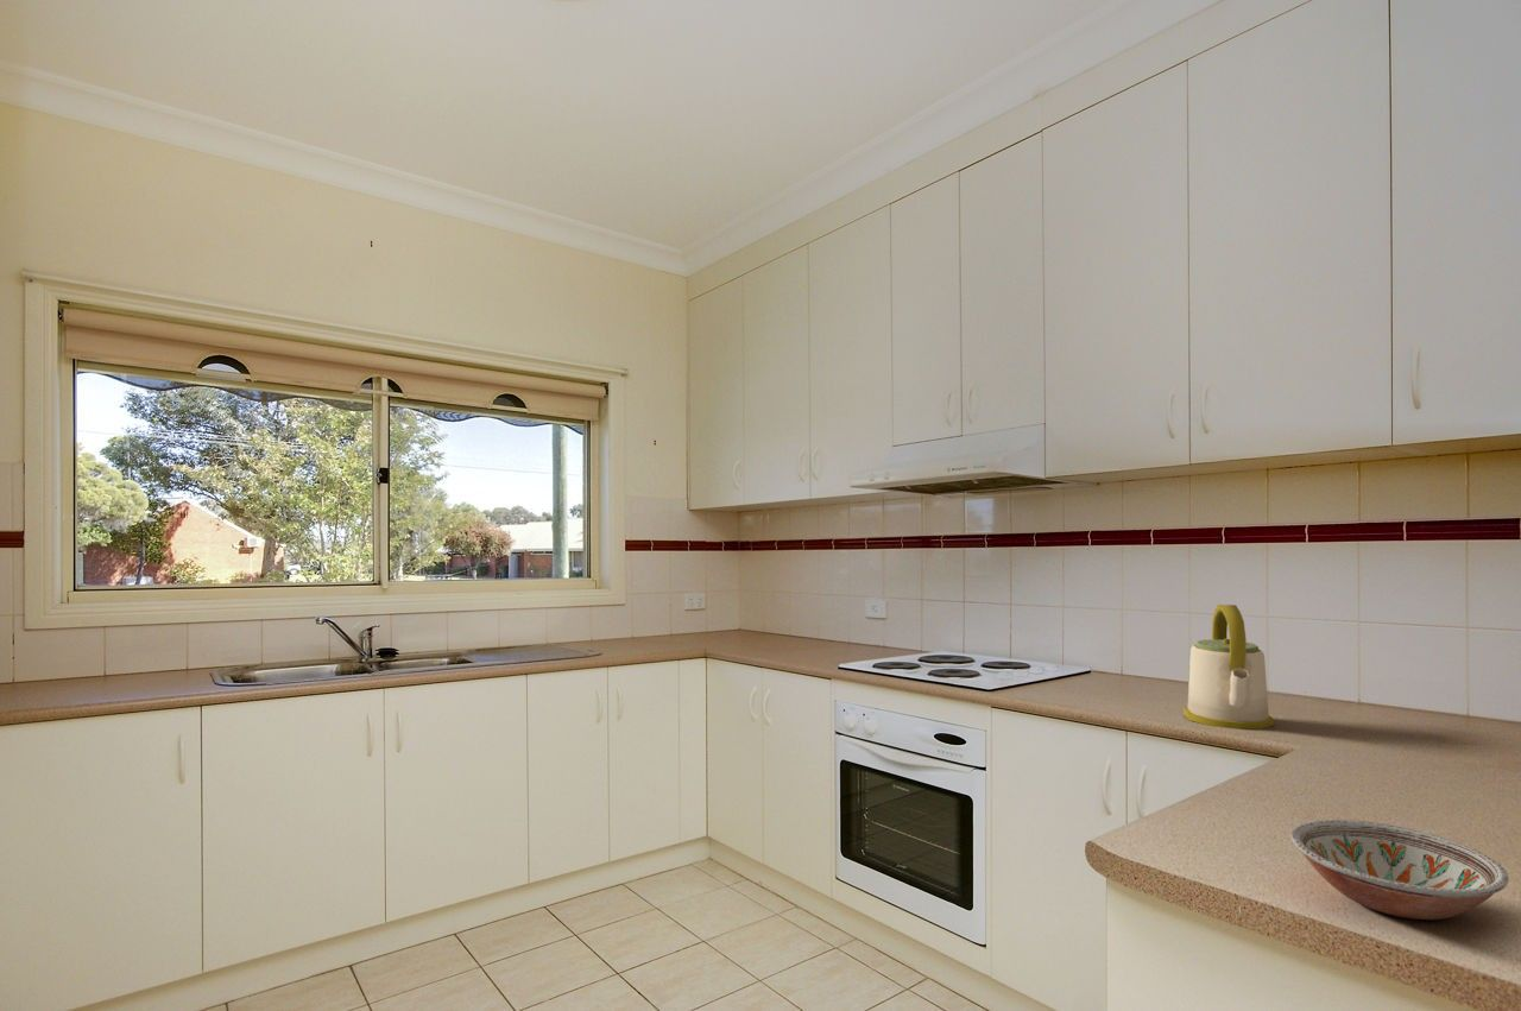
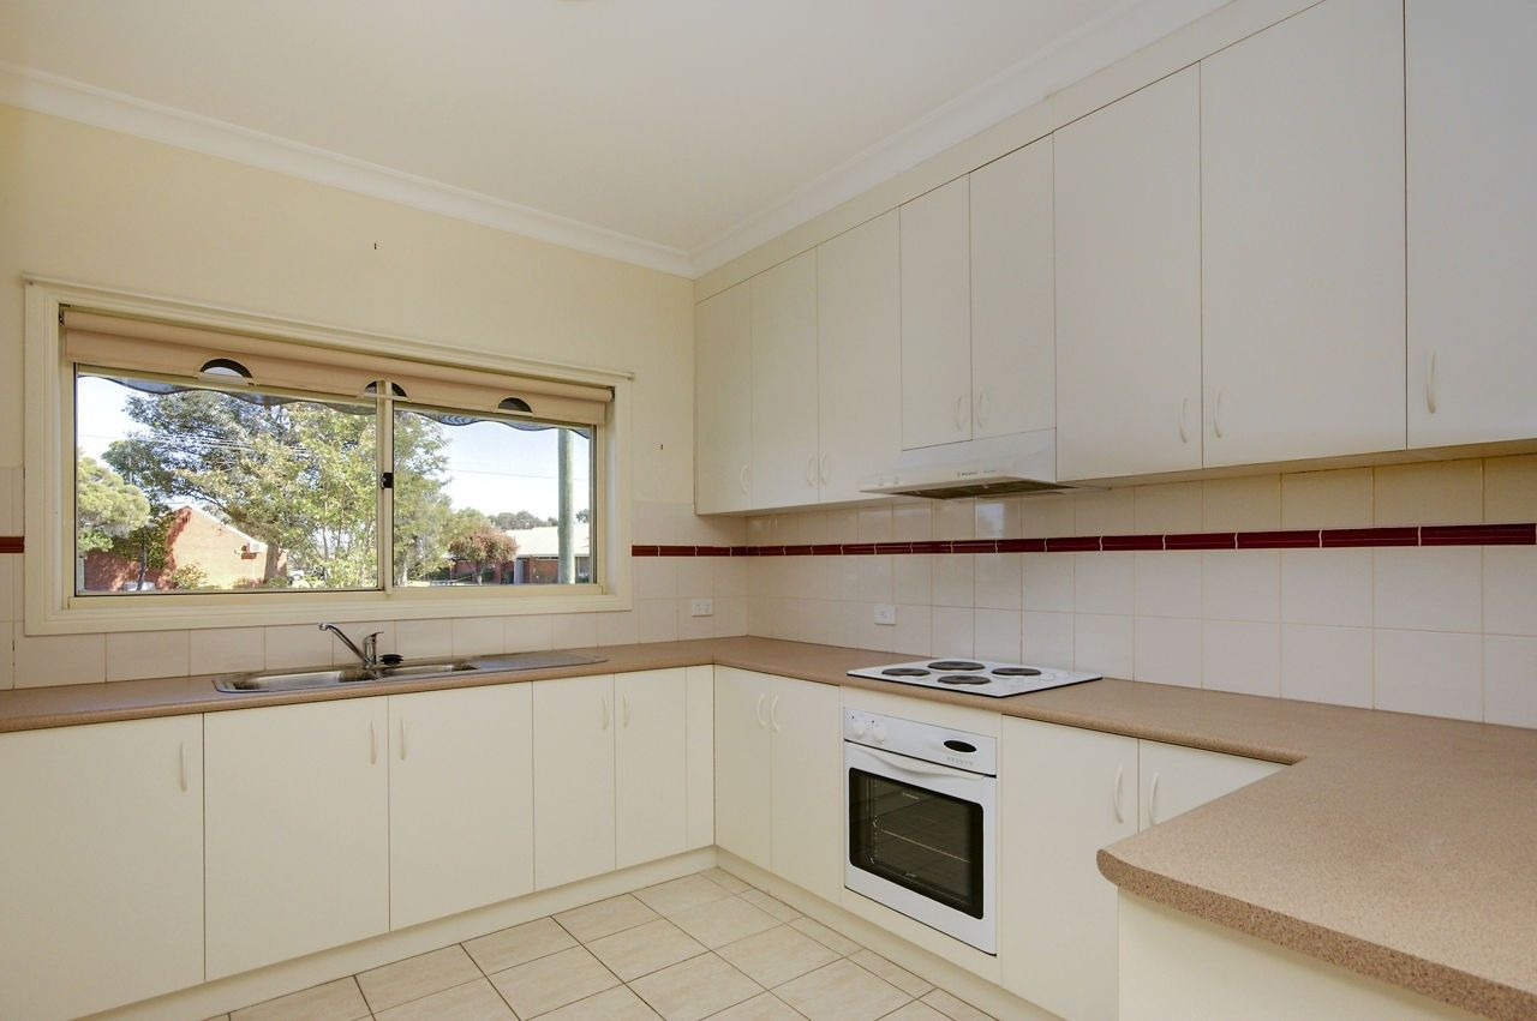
- kettle [1182,604,1275,731]
- bowl [1289,819,1510,921]
